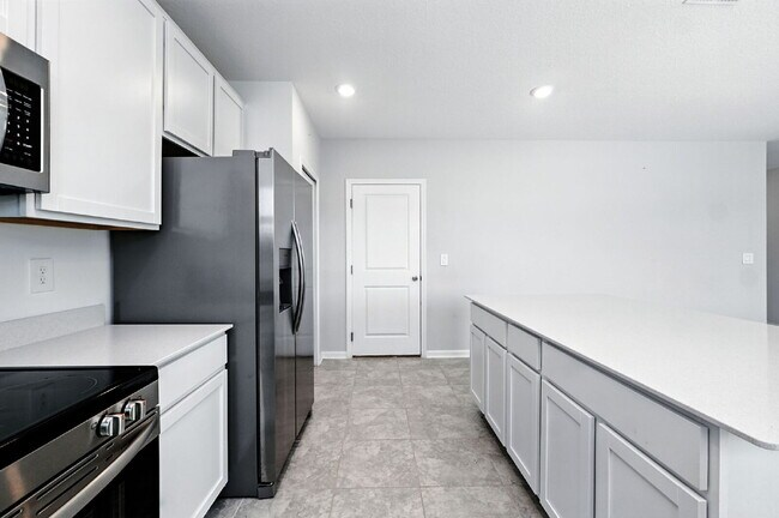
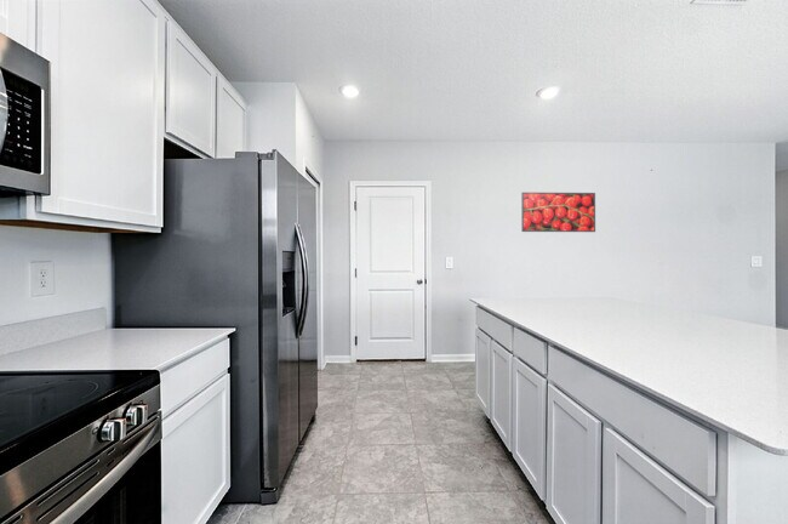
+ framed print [520,192,596,233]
